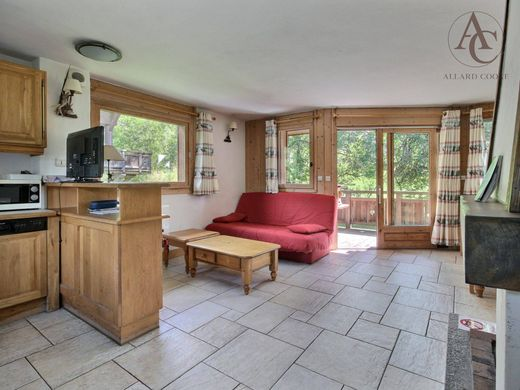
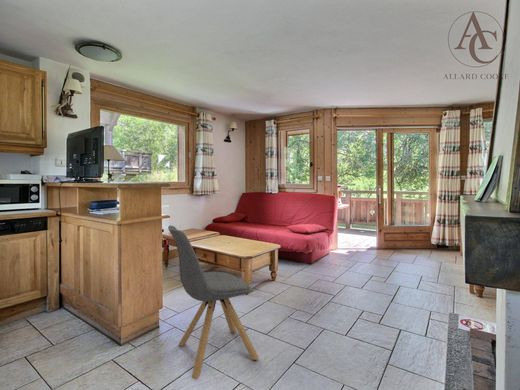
+ bar stool [167,225,260,380]
